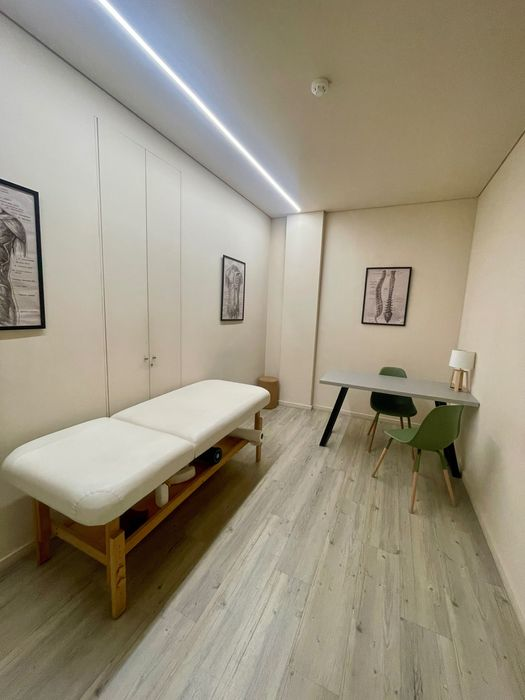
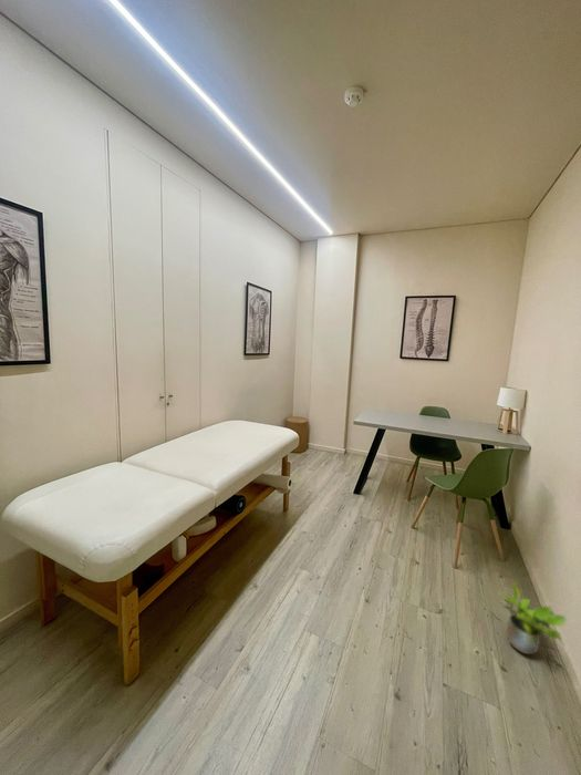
+ potted plant [497,579,568,655]
